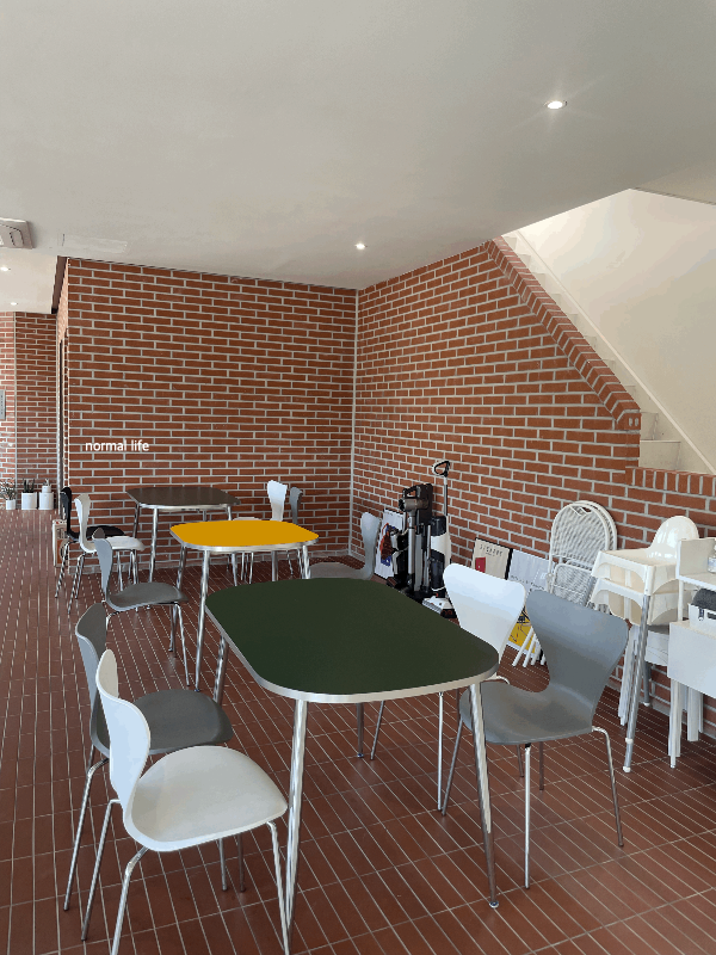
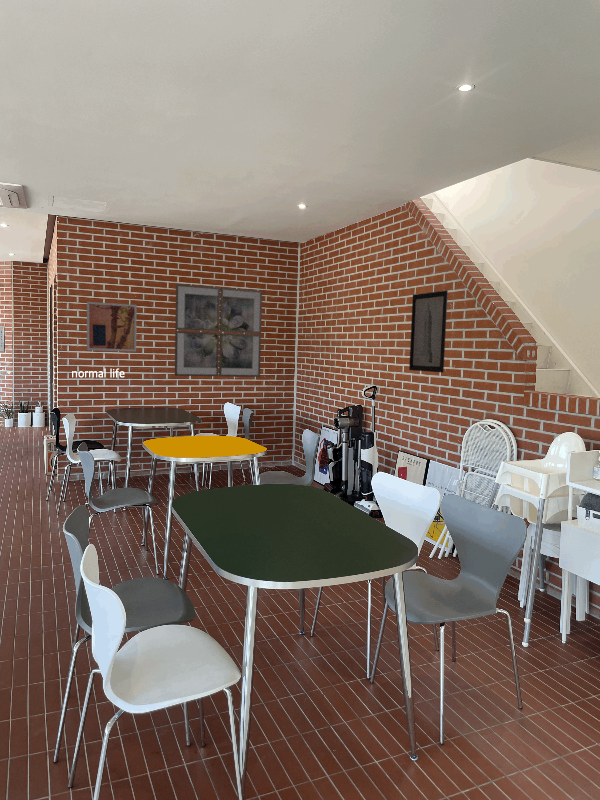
+ wall art [174,283,263,378]
+ wall art [86,301,138,352]
+ wall art [408,289,449,373]
